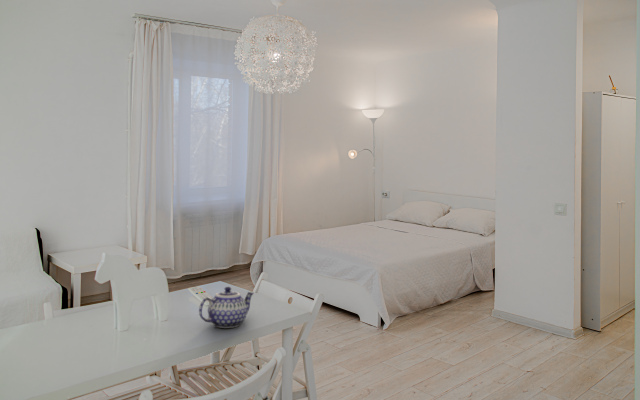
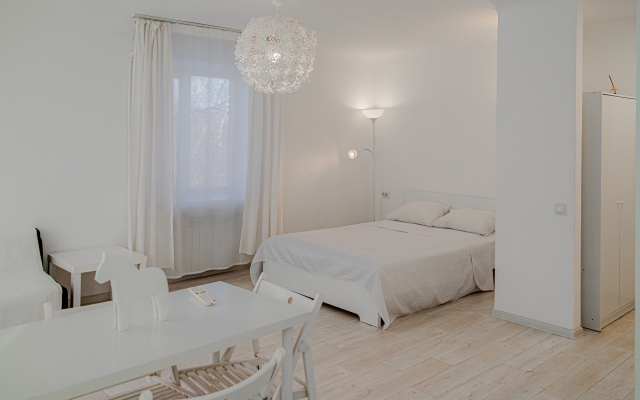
- teapot [198,286,254,329]
